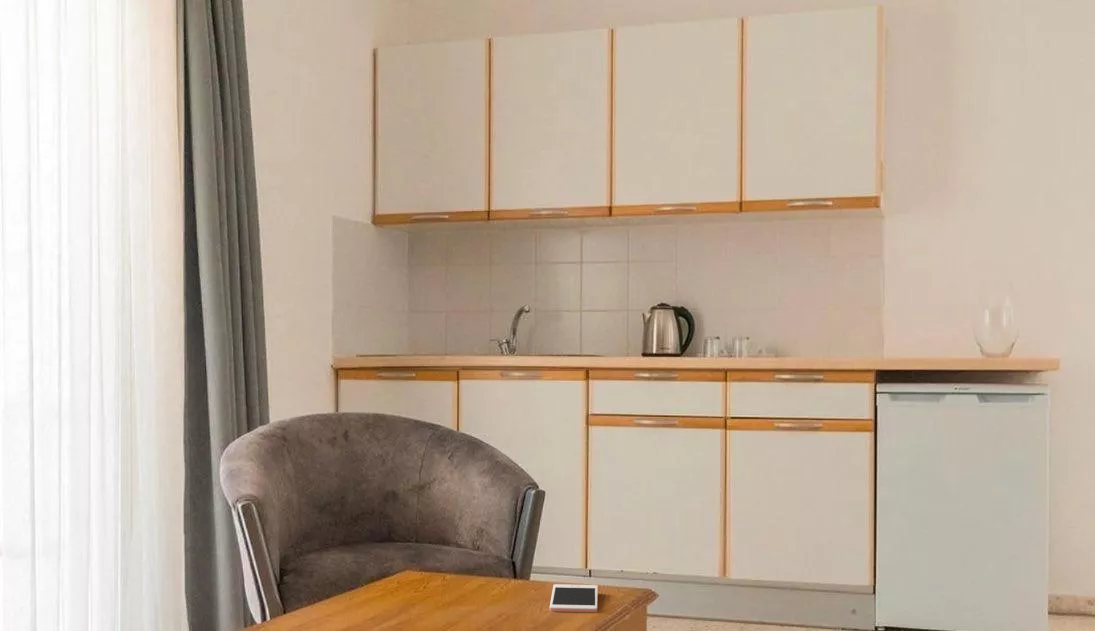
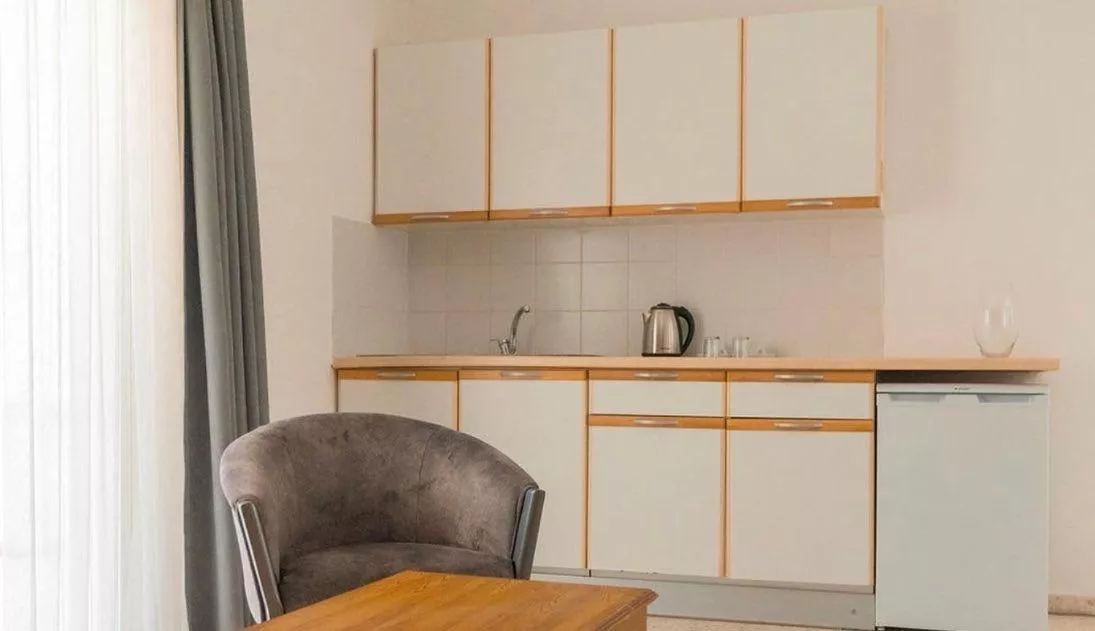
- cell phone [549,583,599,613]
